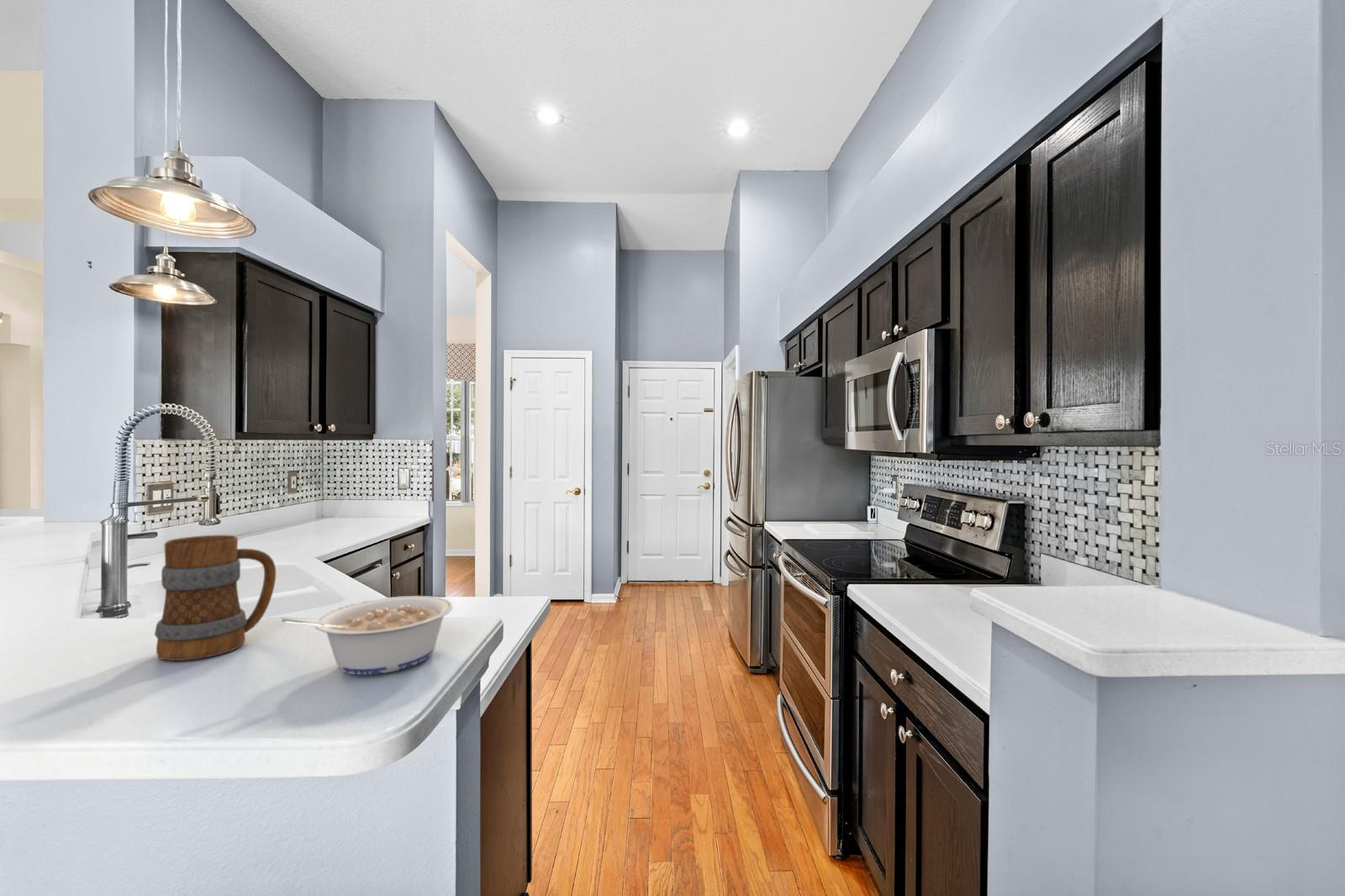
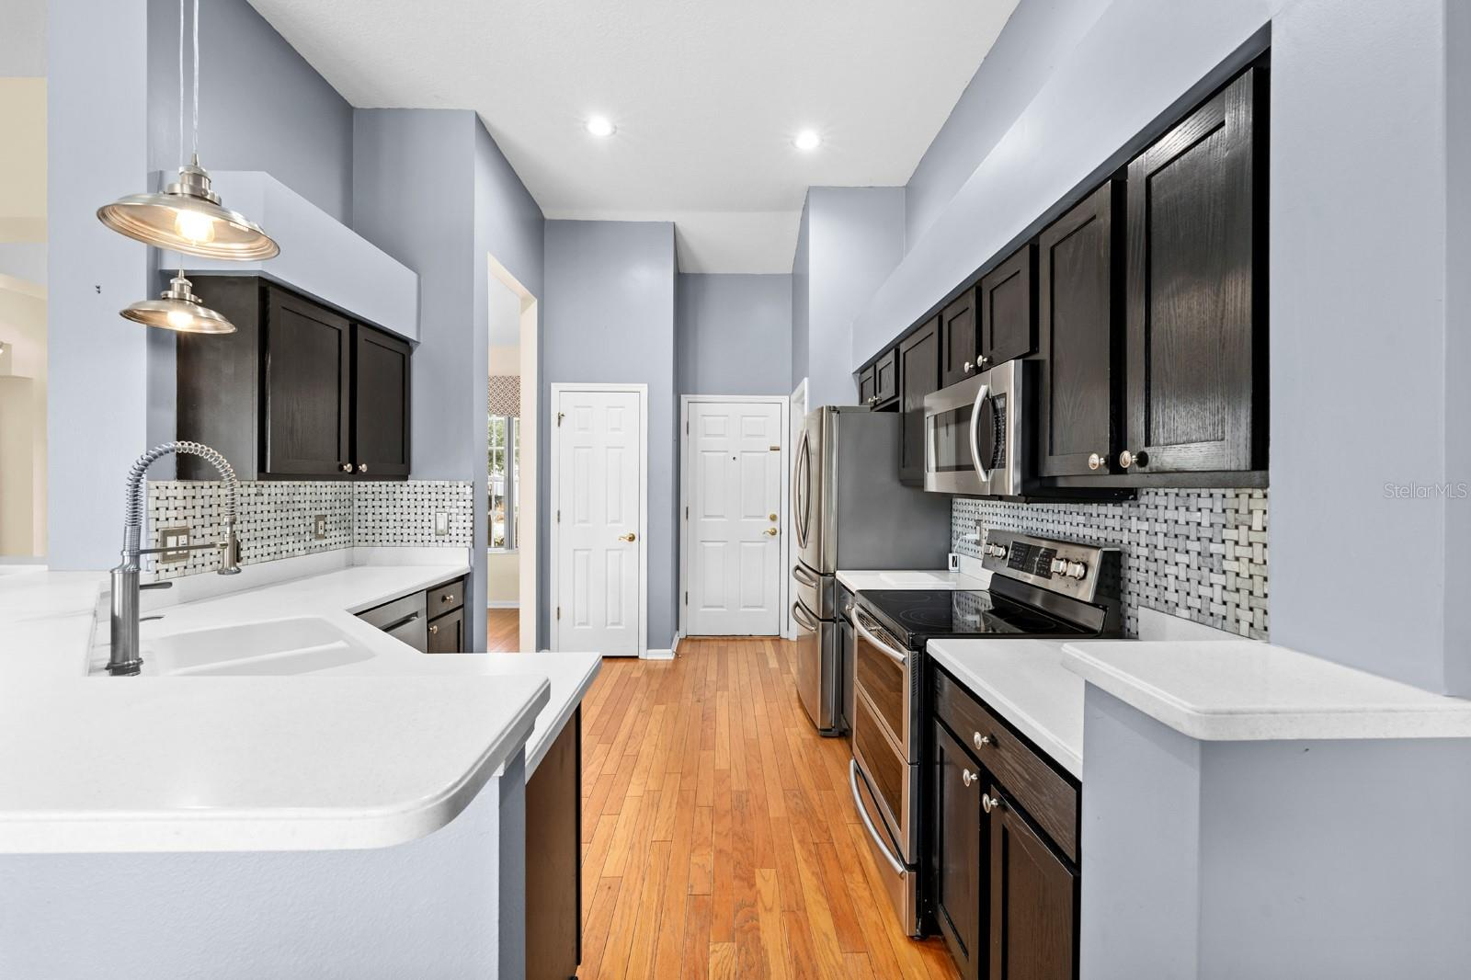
- legume [280,595,454,676]
- mug [154,535,277,661]
